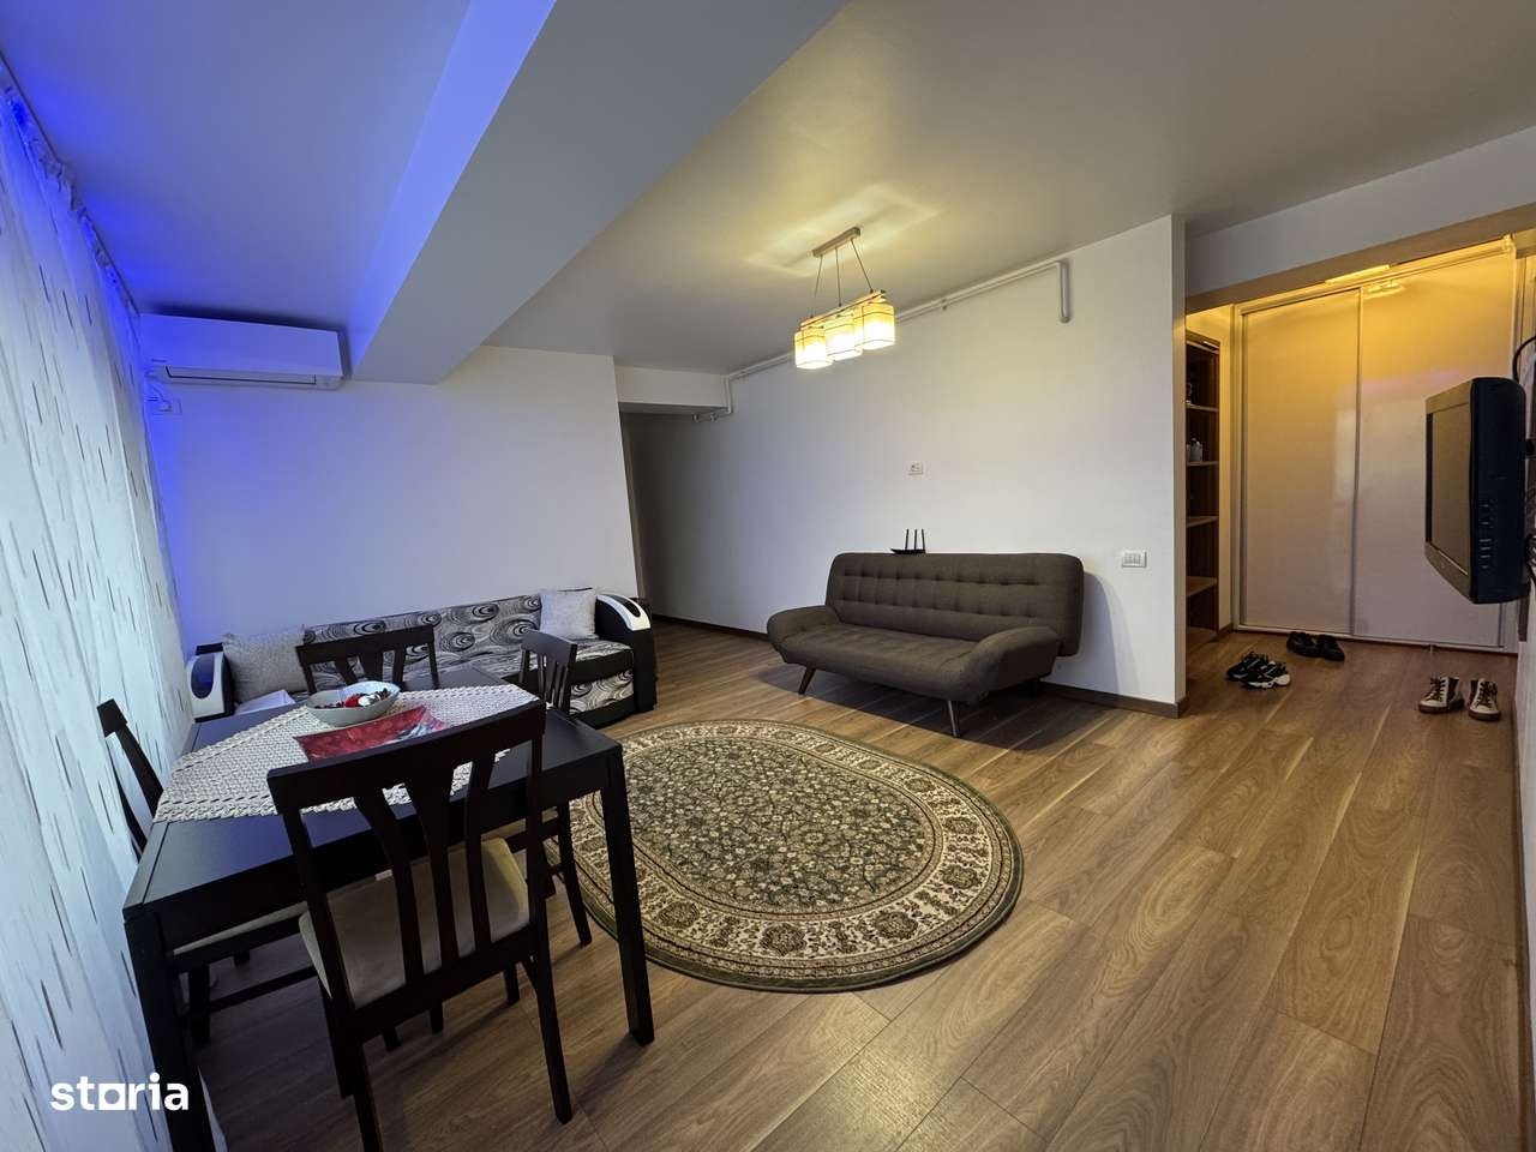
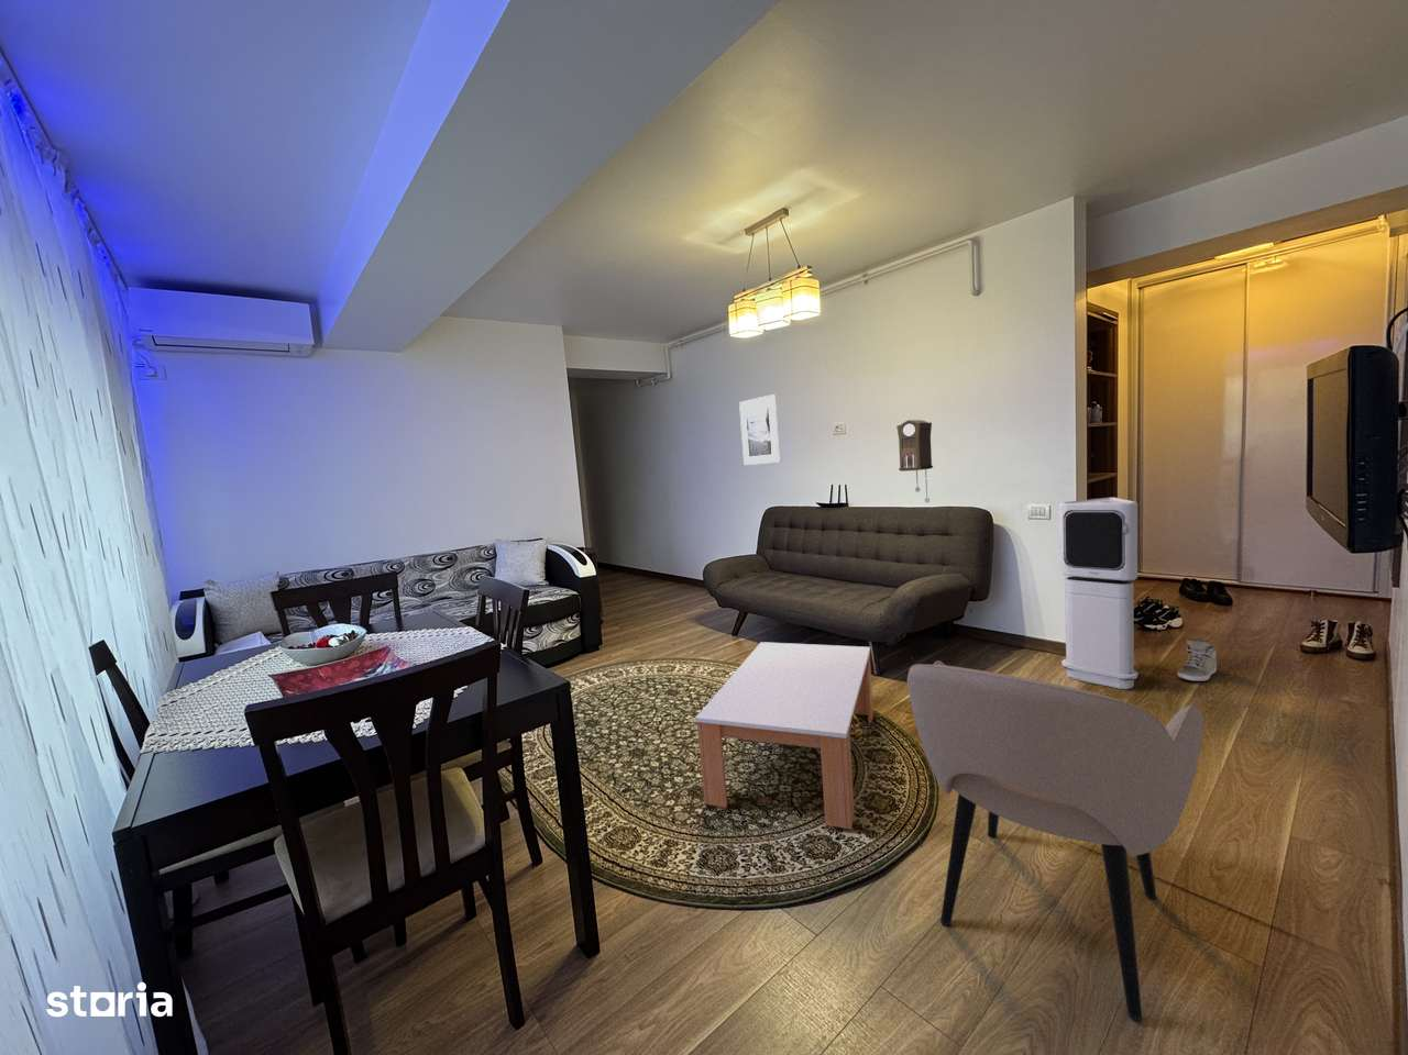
+ coffee table [695,641,875,830]
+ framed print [738,393,780,465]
+ sneaker [1177,637,1217,683]
+ pendulum clock [896,419,933,503]
+ air purifier [1058,496,1140,690]
+ armchair [907,659,1204,1023]
